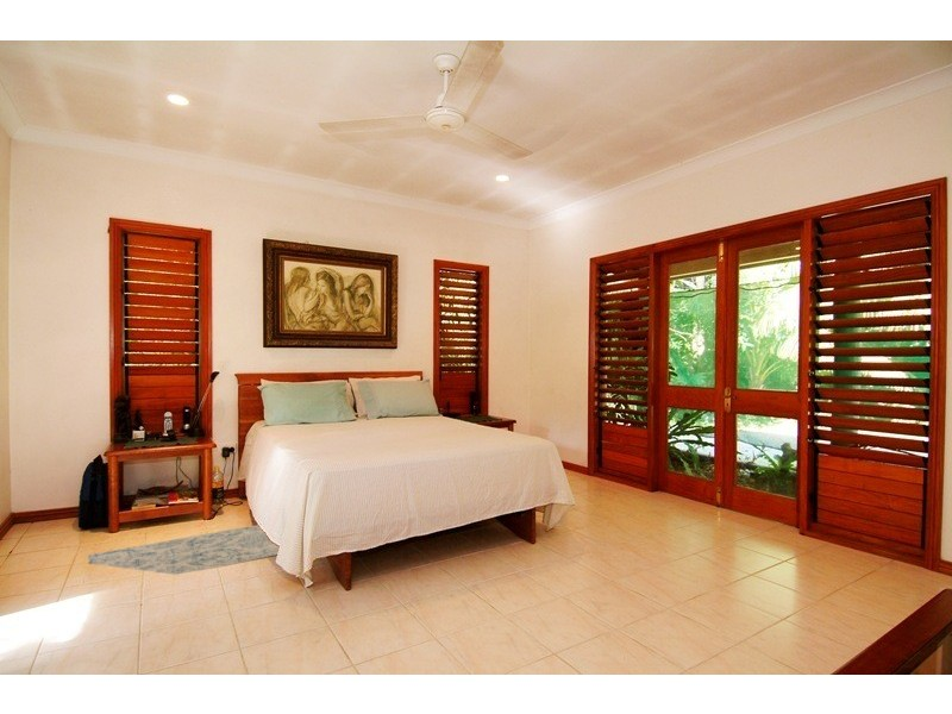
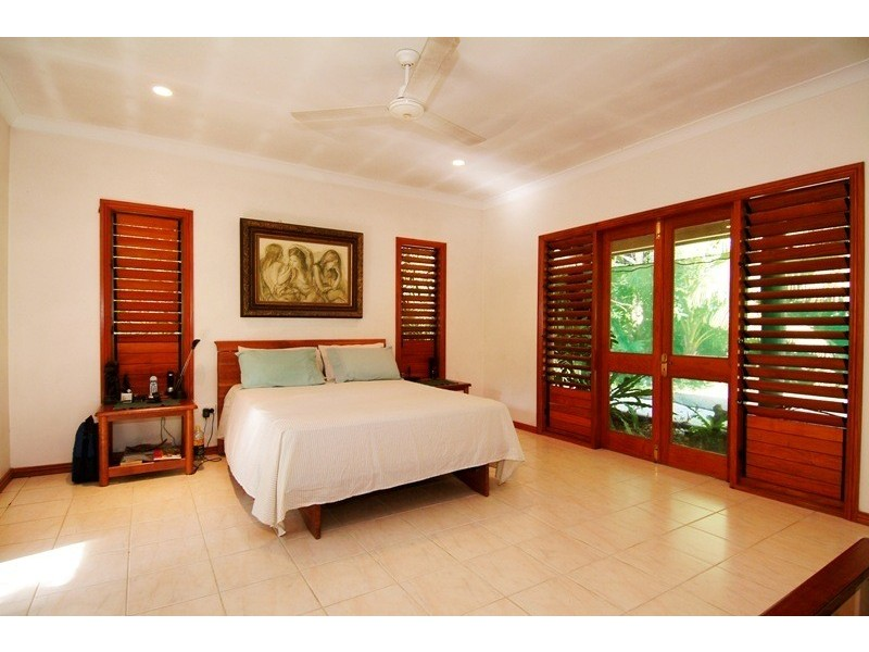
- rug [87,524,280,576]
